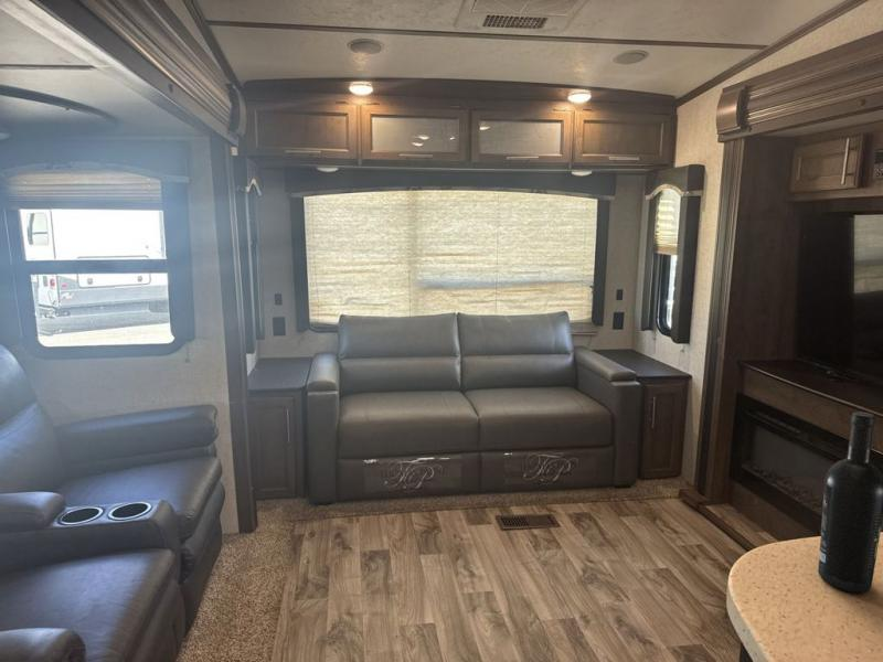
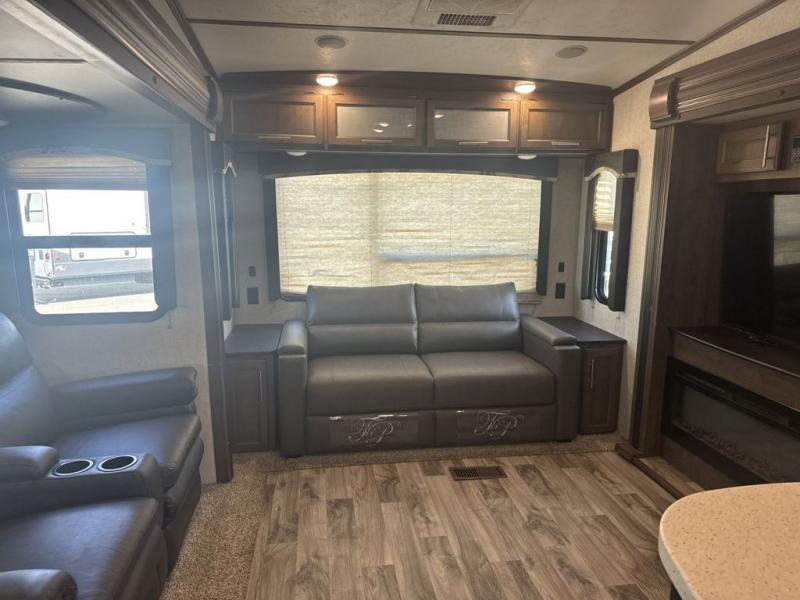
- wine bottle [817,410,883,594]
